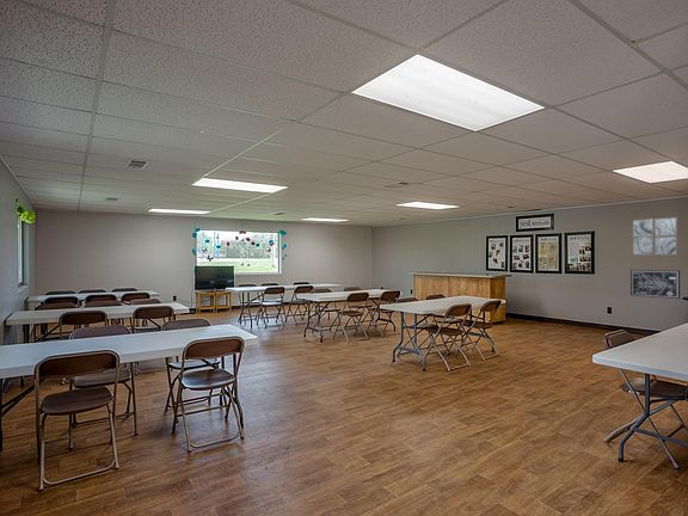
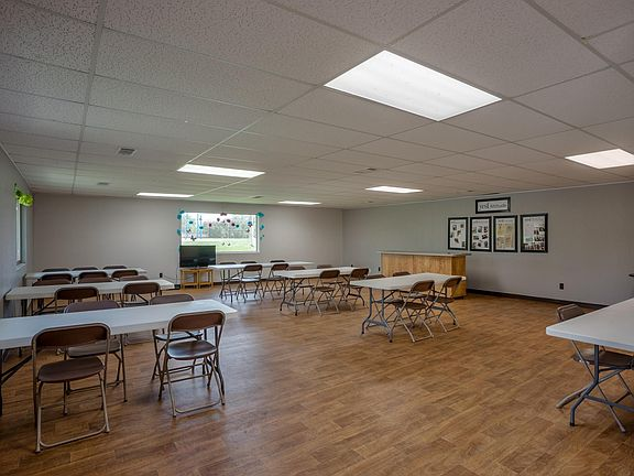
- wall art [629,269,681,300]
- wall art [632,216,678,257]
